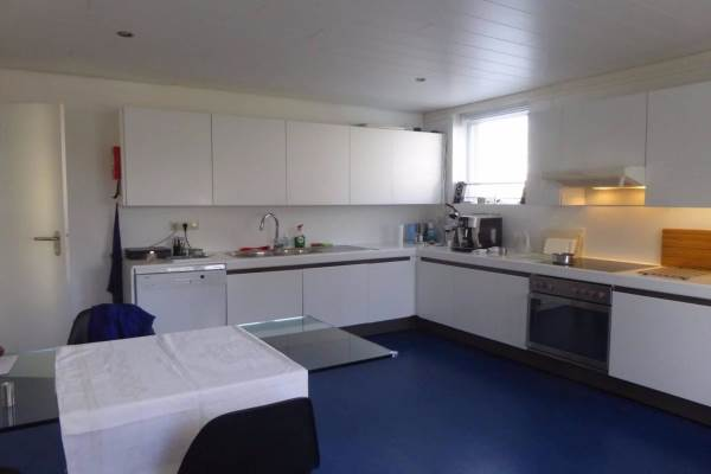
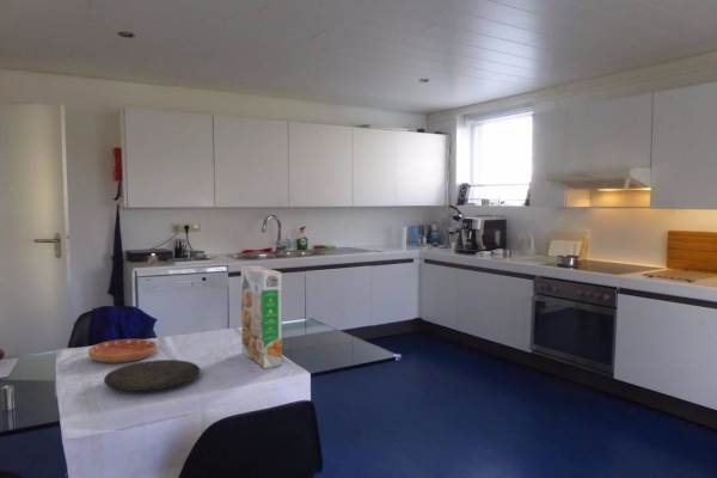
+ plate [103,358,201,392]
+ cereal box [240,265,283,369]
+ saucer [87,338,158,364]
